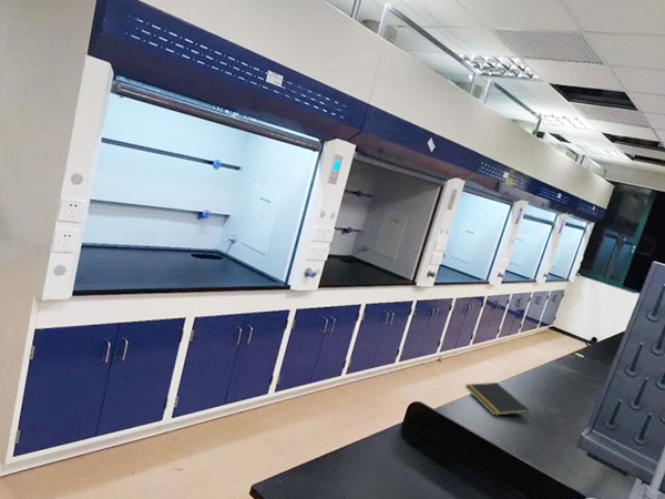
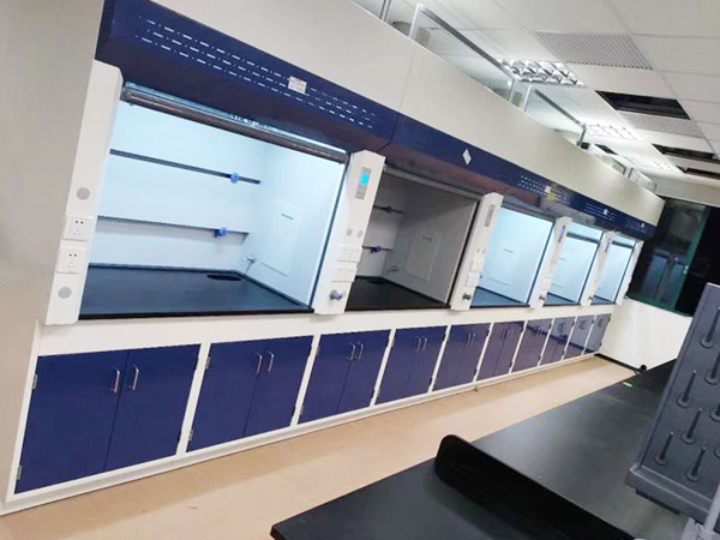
- notepad [464,381,530,417]
